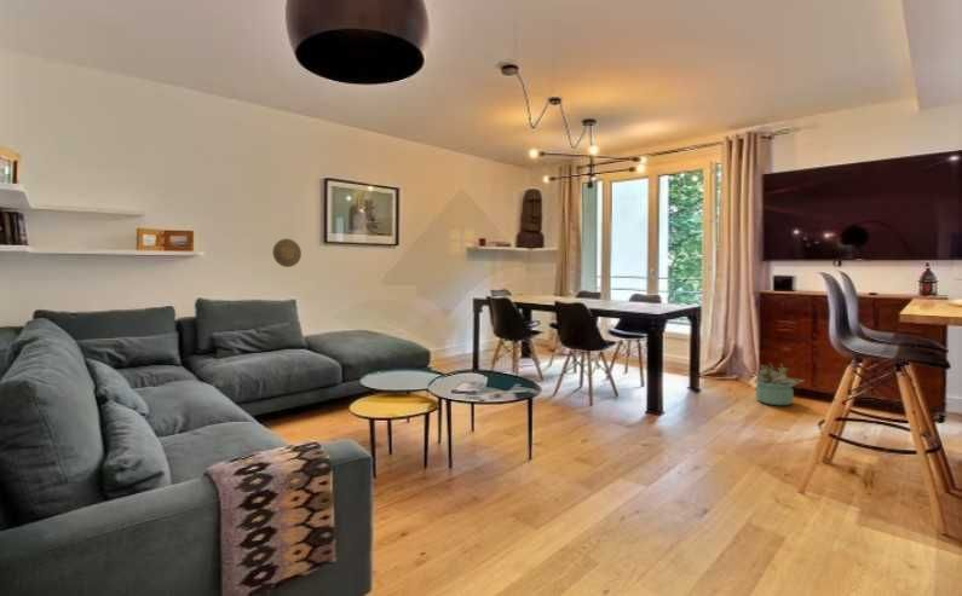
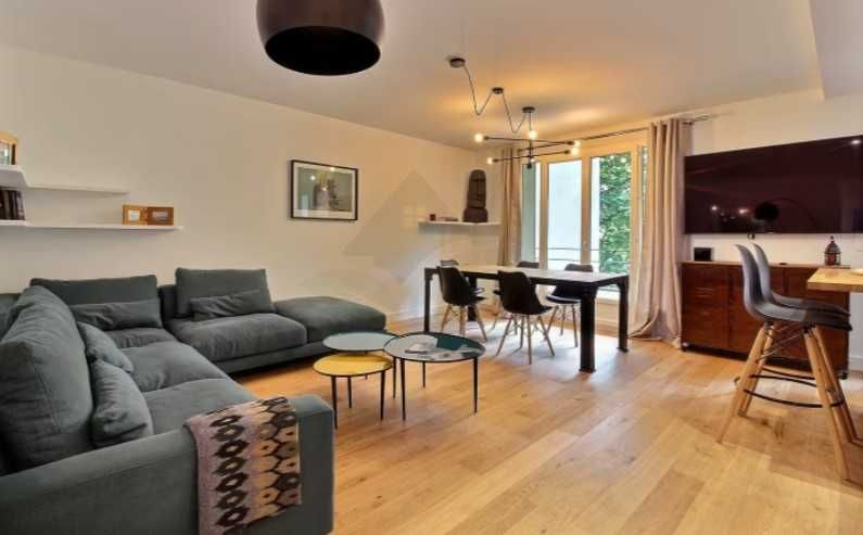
- decorative plant [751,361,805,406]
- decorative plate [271,238,303,268]
